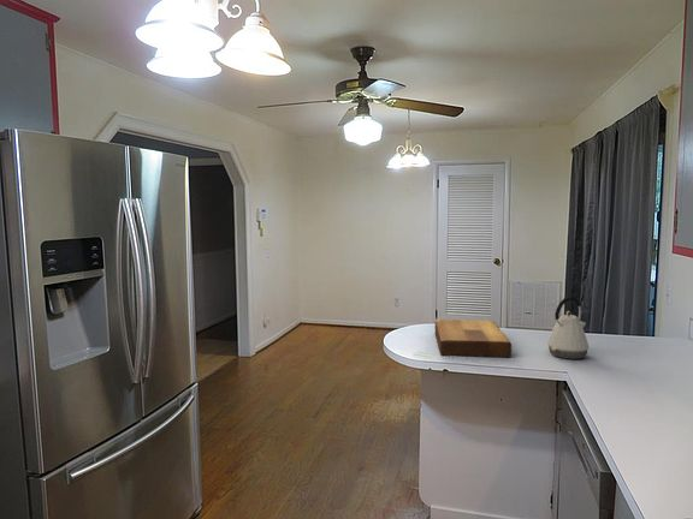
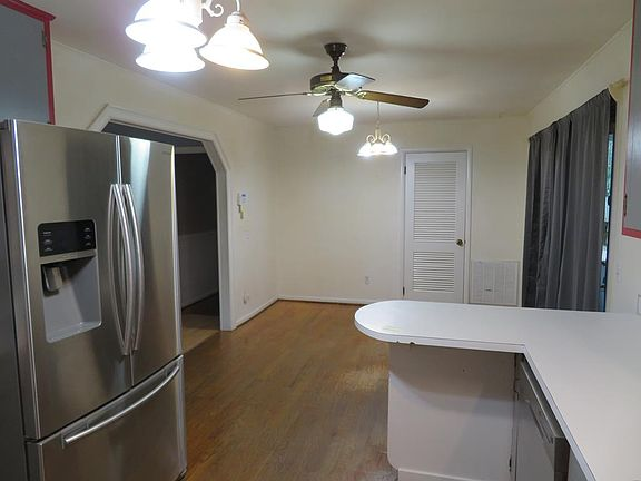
- kettle [546,296,591,360]
- cutting board [433,318,513,358]
